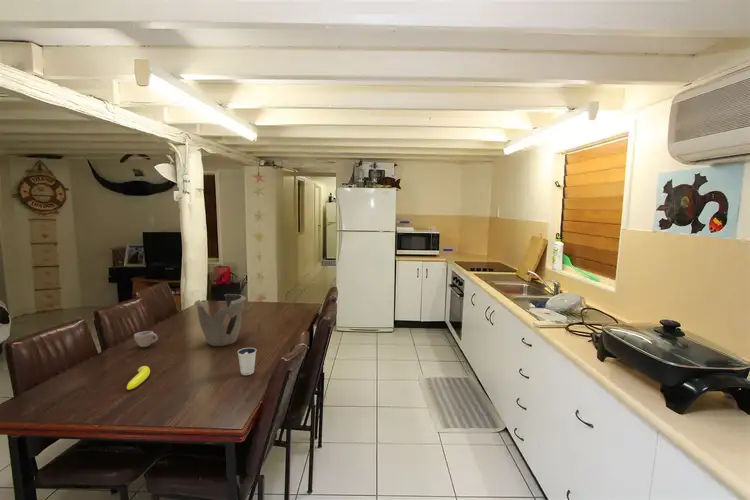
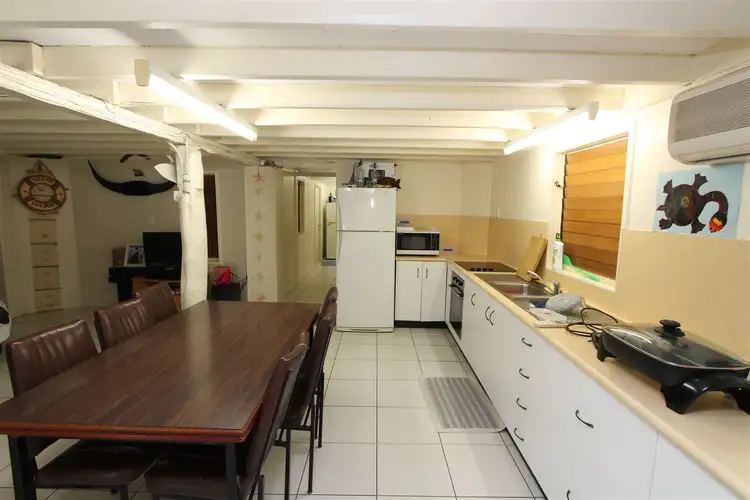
- banana [126,365,151,391]
- cup [133,330,159,348]
- decorative bowl [194,293,247,347]
- dixie cup [237,347,258,376]
